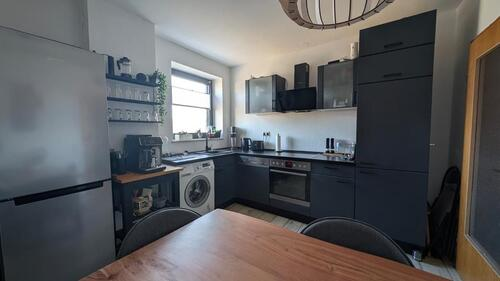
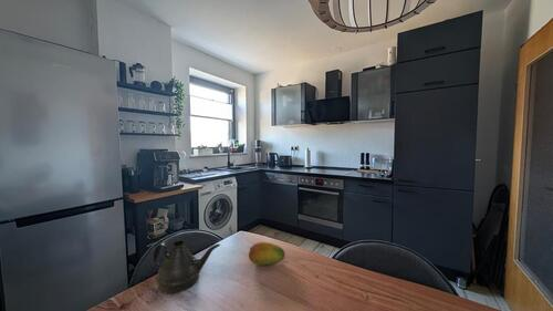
+ fruit [248,241,285,267]
+ teapot [152,240,221,294]
